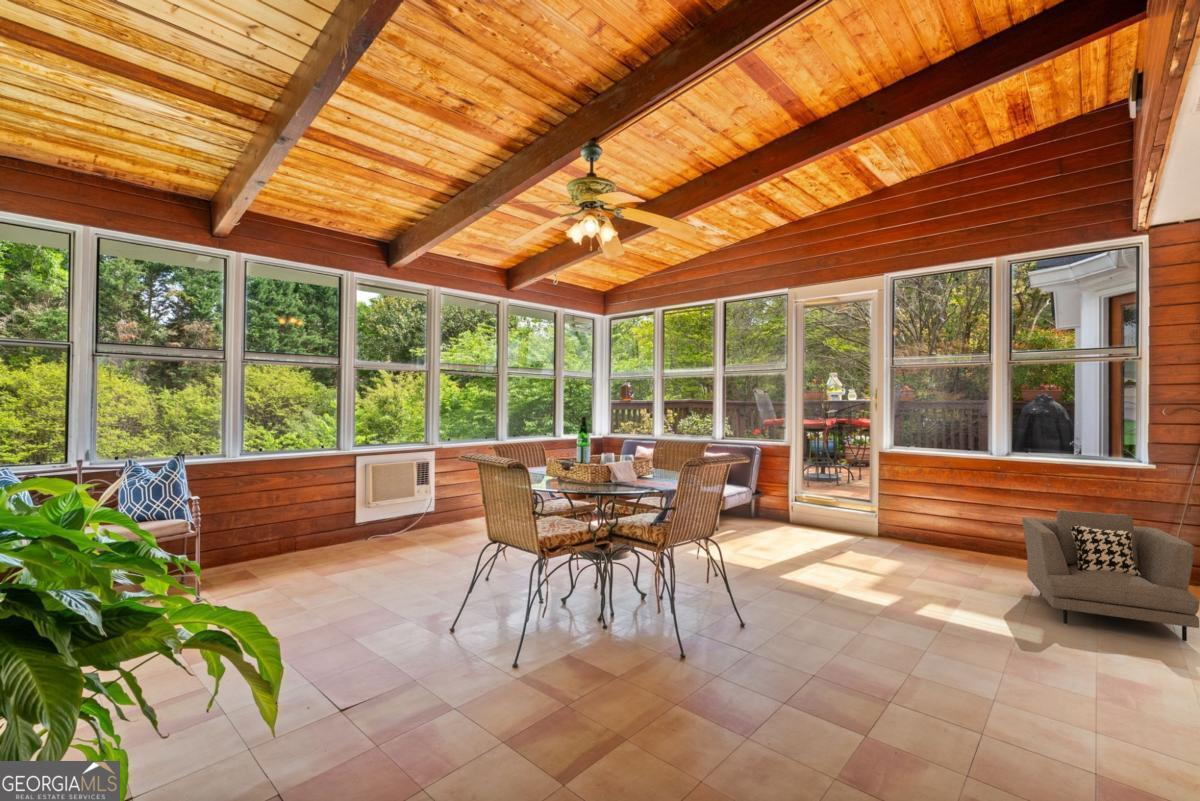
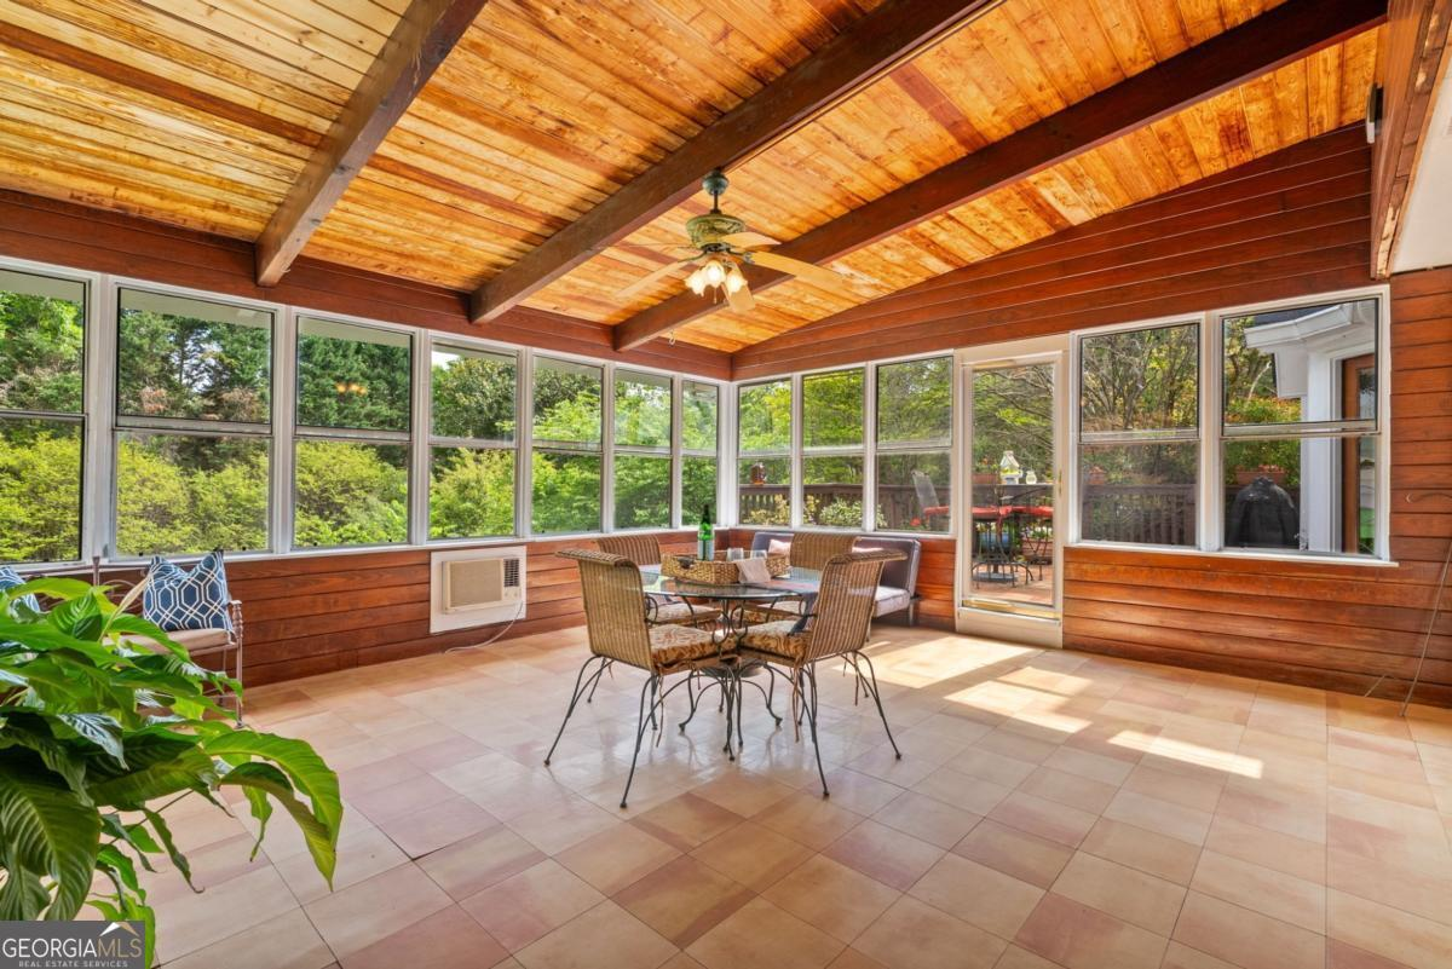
- armchair [1022,509,1200,642]
